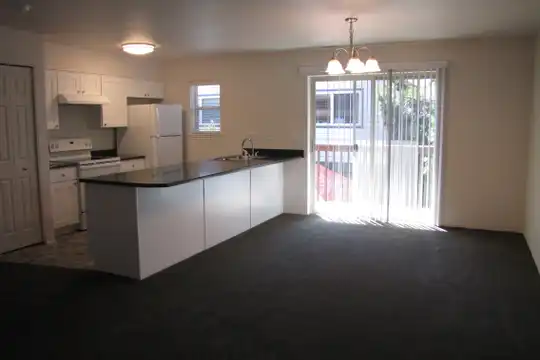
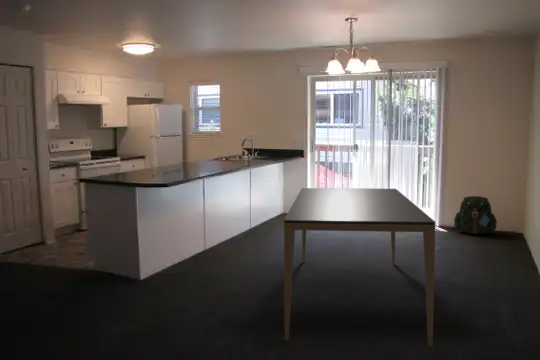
+ backpack [453,195,499,235]
+ dining table [283,187,437,347]
